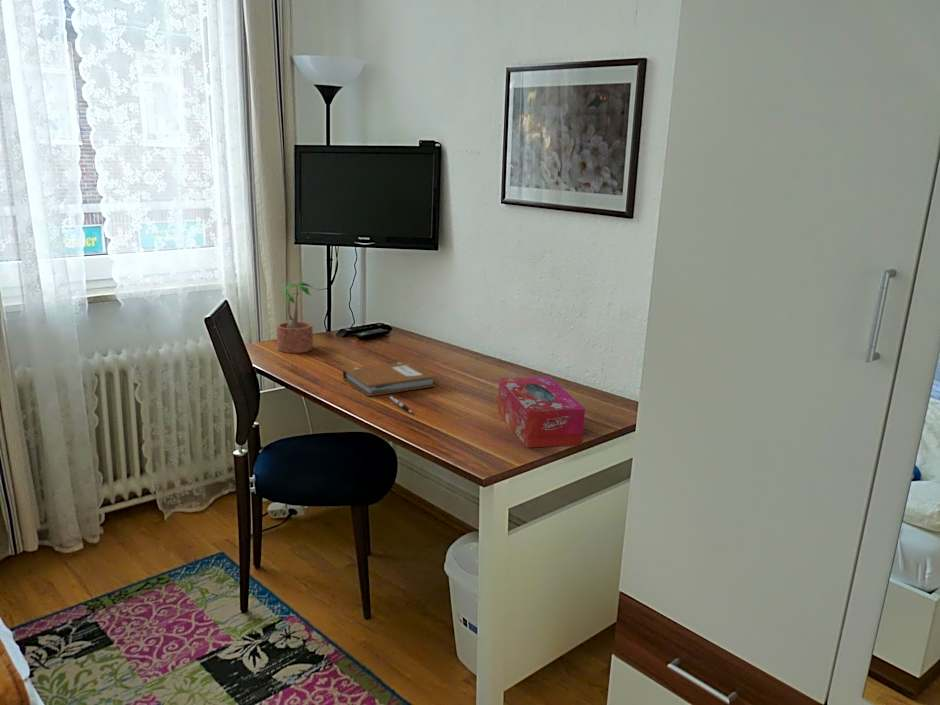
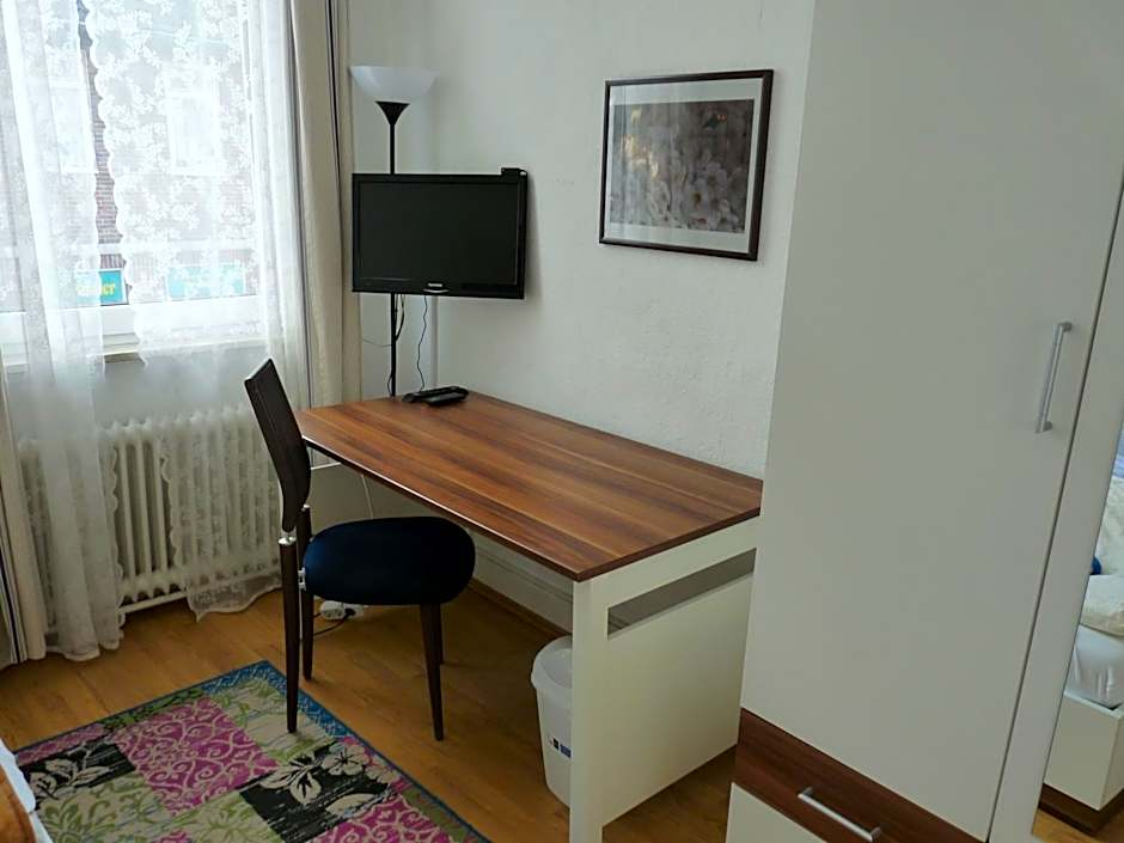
- notebook [342,361,437,397]
- potted plant [276,282,314,354]
- tissue box [497,376,586,449]
- pen [389,395,413,414]
